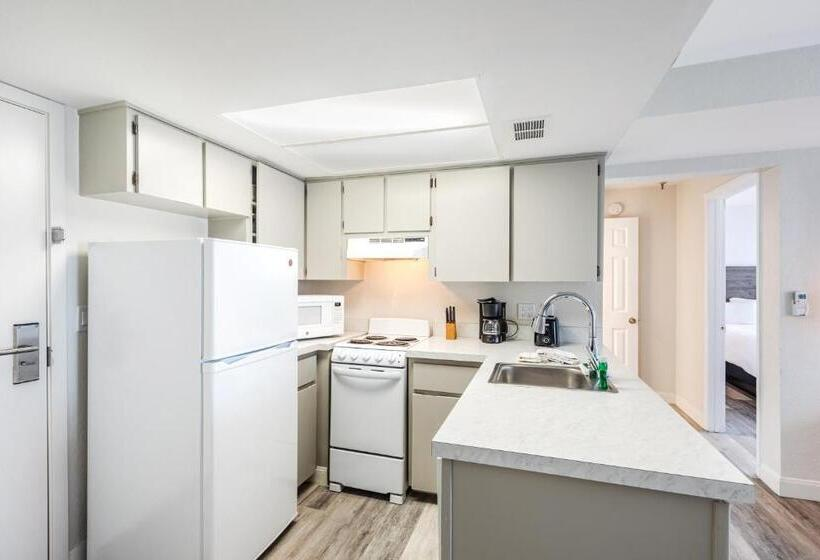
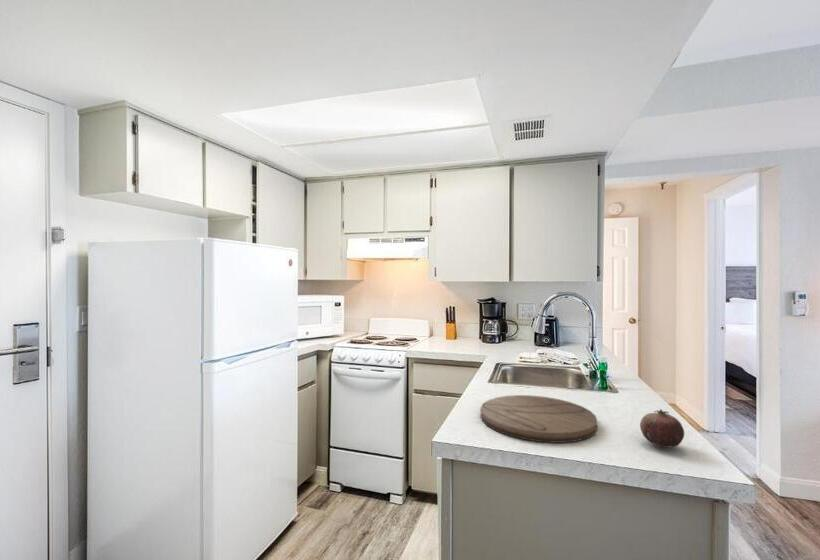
+ cutting board [480,394,598,444]
+ fruit [639,408,685,449]
